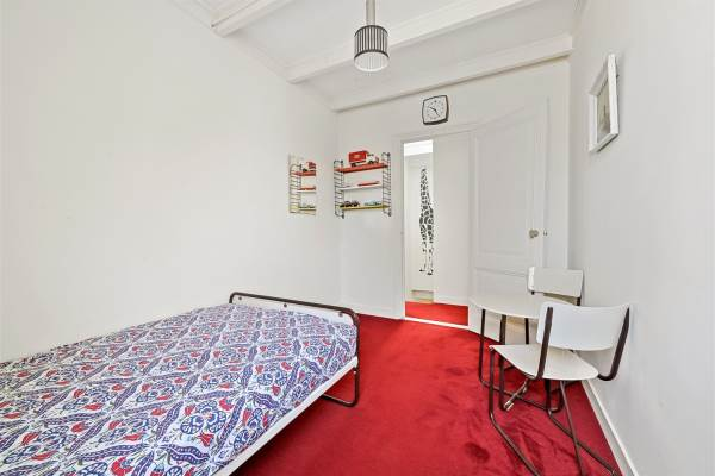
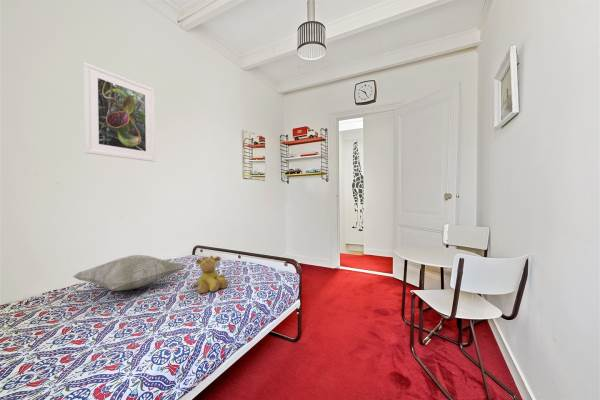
+ decorative pillow [72,254,187,292]
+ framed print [82,61,156,163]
+ giraffe plush [191,255,229,294]
